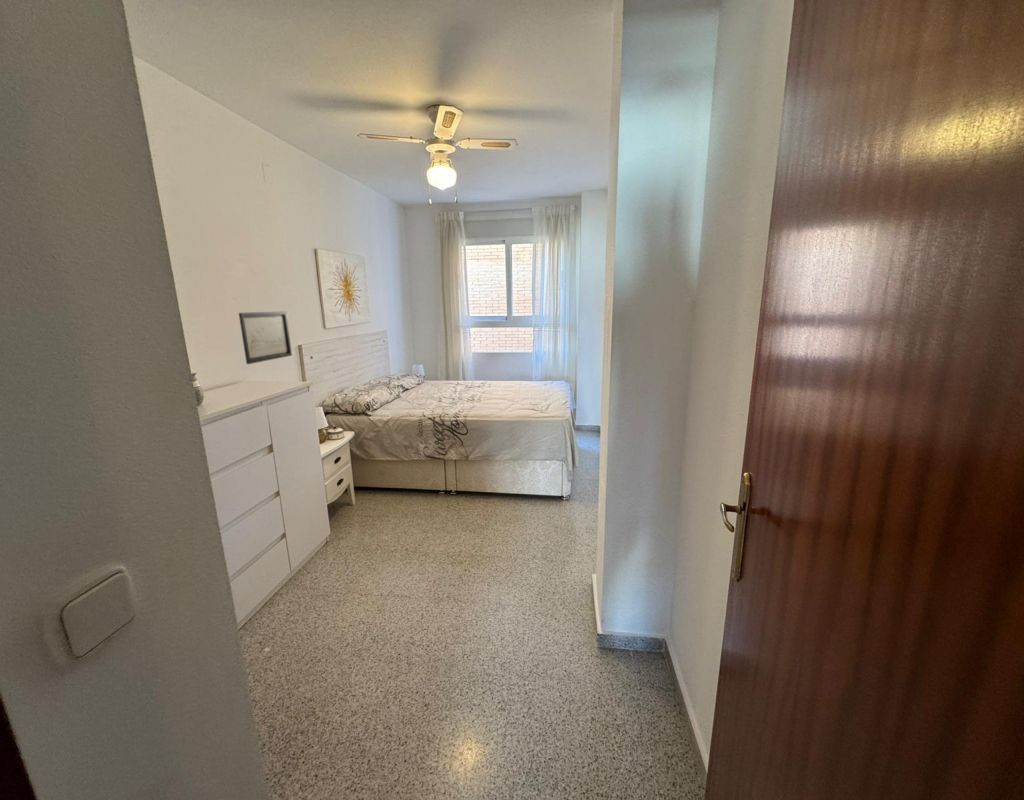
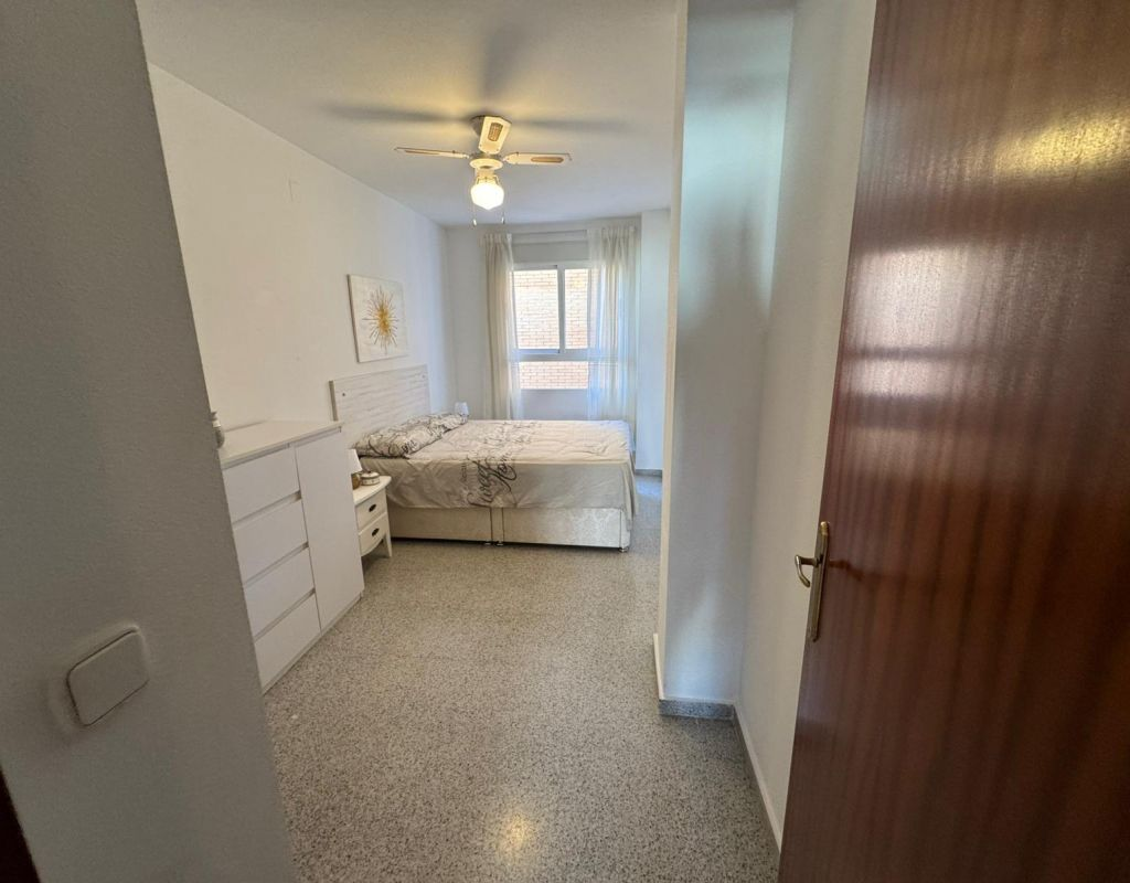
- wall art [238,310,293,365]
